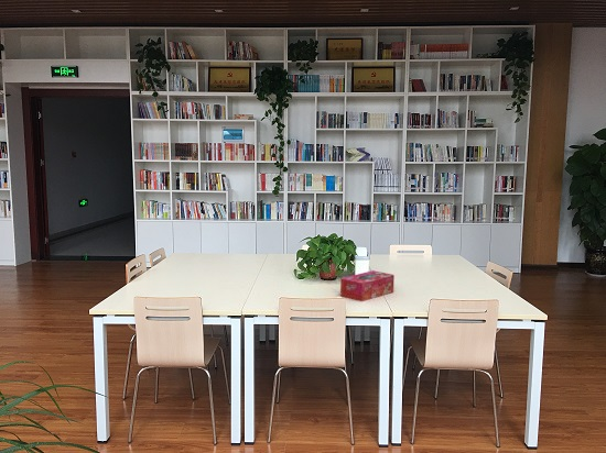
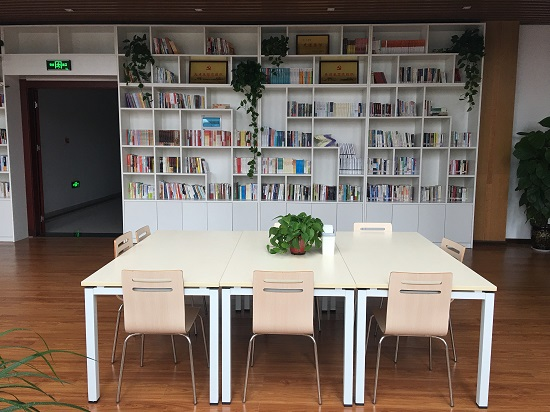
- tissue box [339,269,396,302]
